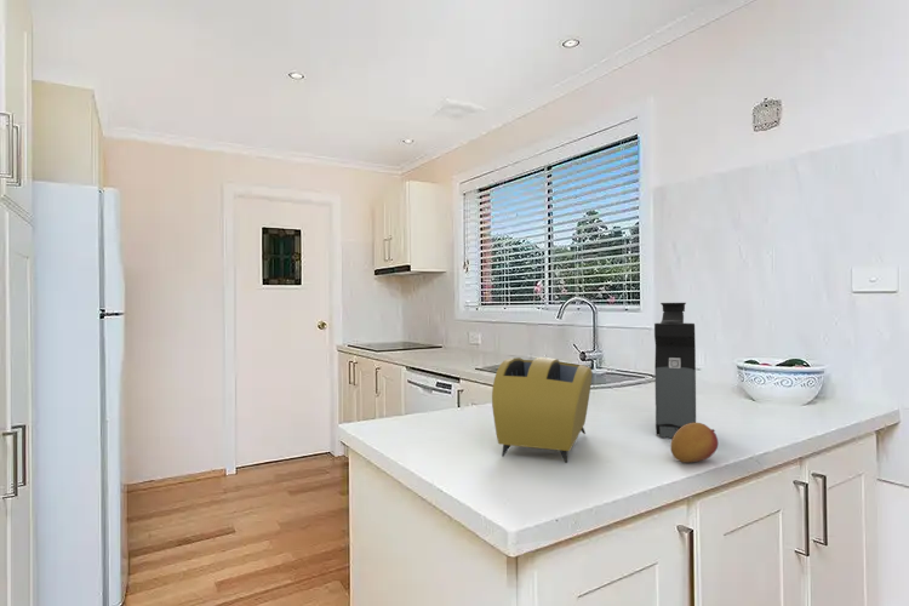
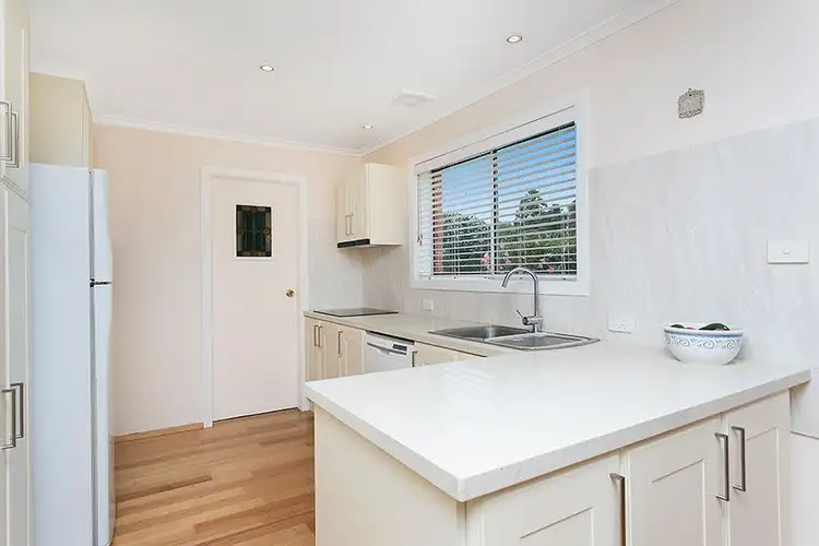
- toaster [491,356,594,464]
- fruit [669,422,719,464]
- coffee maker [653,302,697,439]
